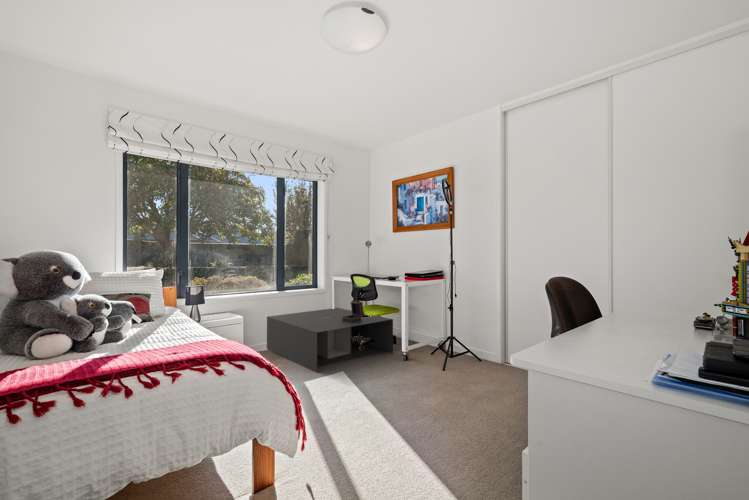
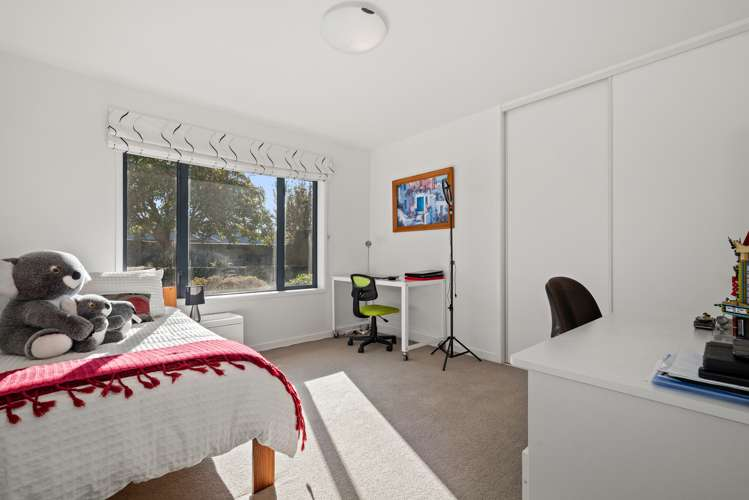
- decorative box [342,299,365,323]
- storage bench [266,307,394,374]
